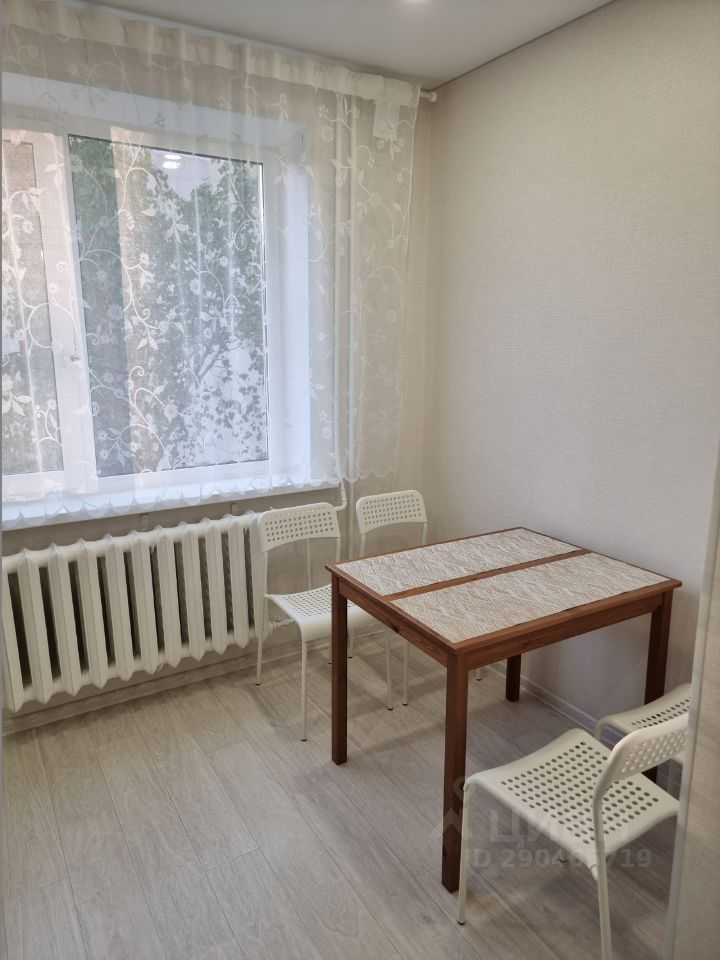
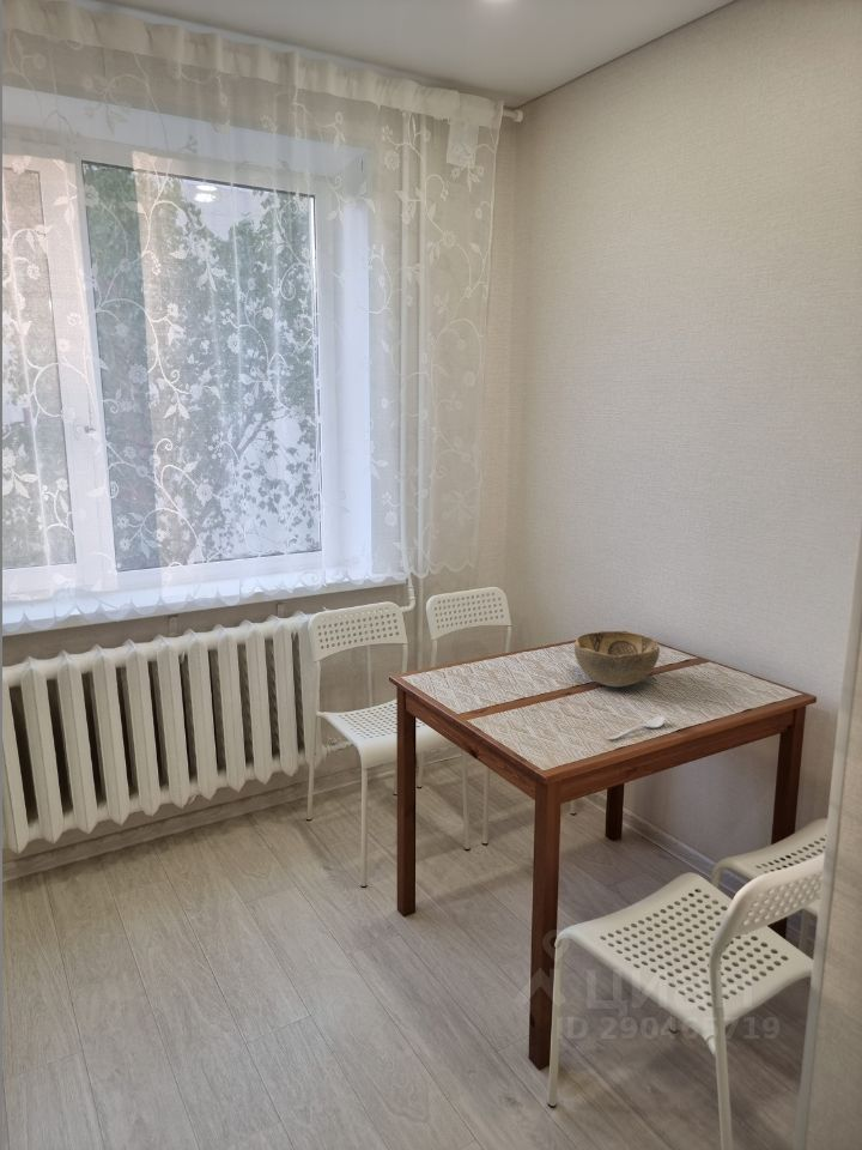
+ spoon [607,715,667,740]
+ decorative bowl [573,630,661,688]
